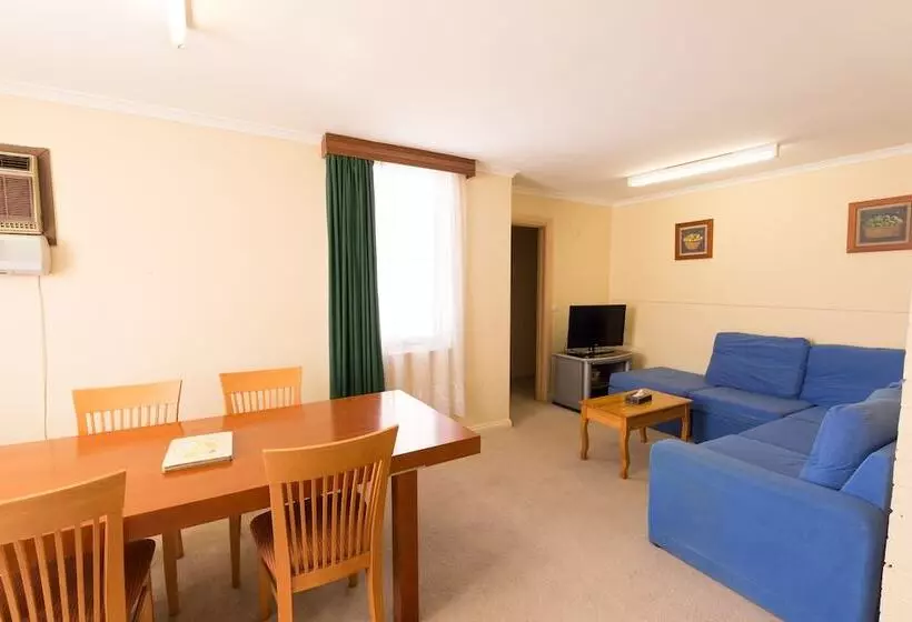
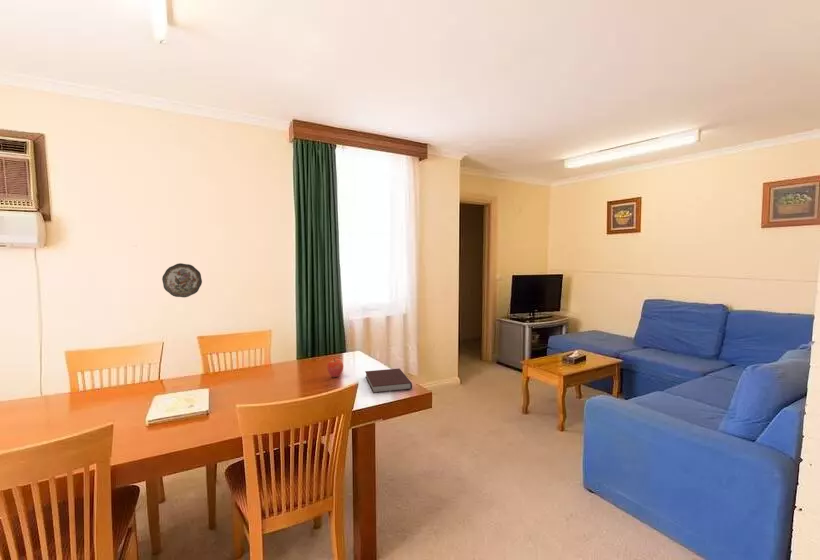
+ decorative plate [161,262,203,298]
+ notebook [364,368,413,394]
+ apple [326,358,344,378]
